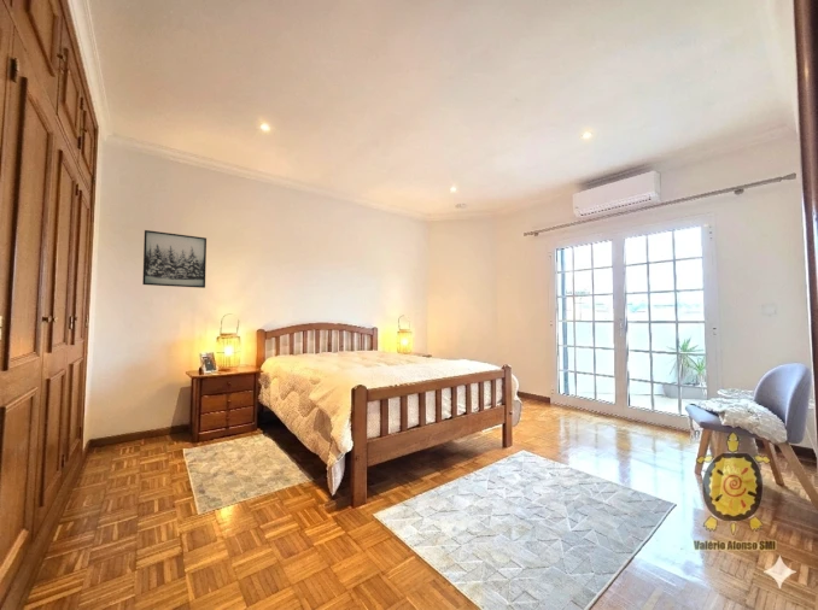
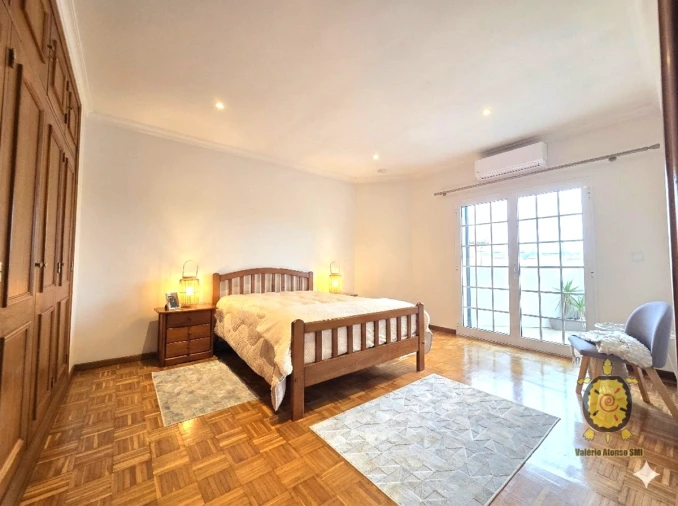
- wall art [141,229,208,289]
